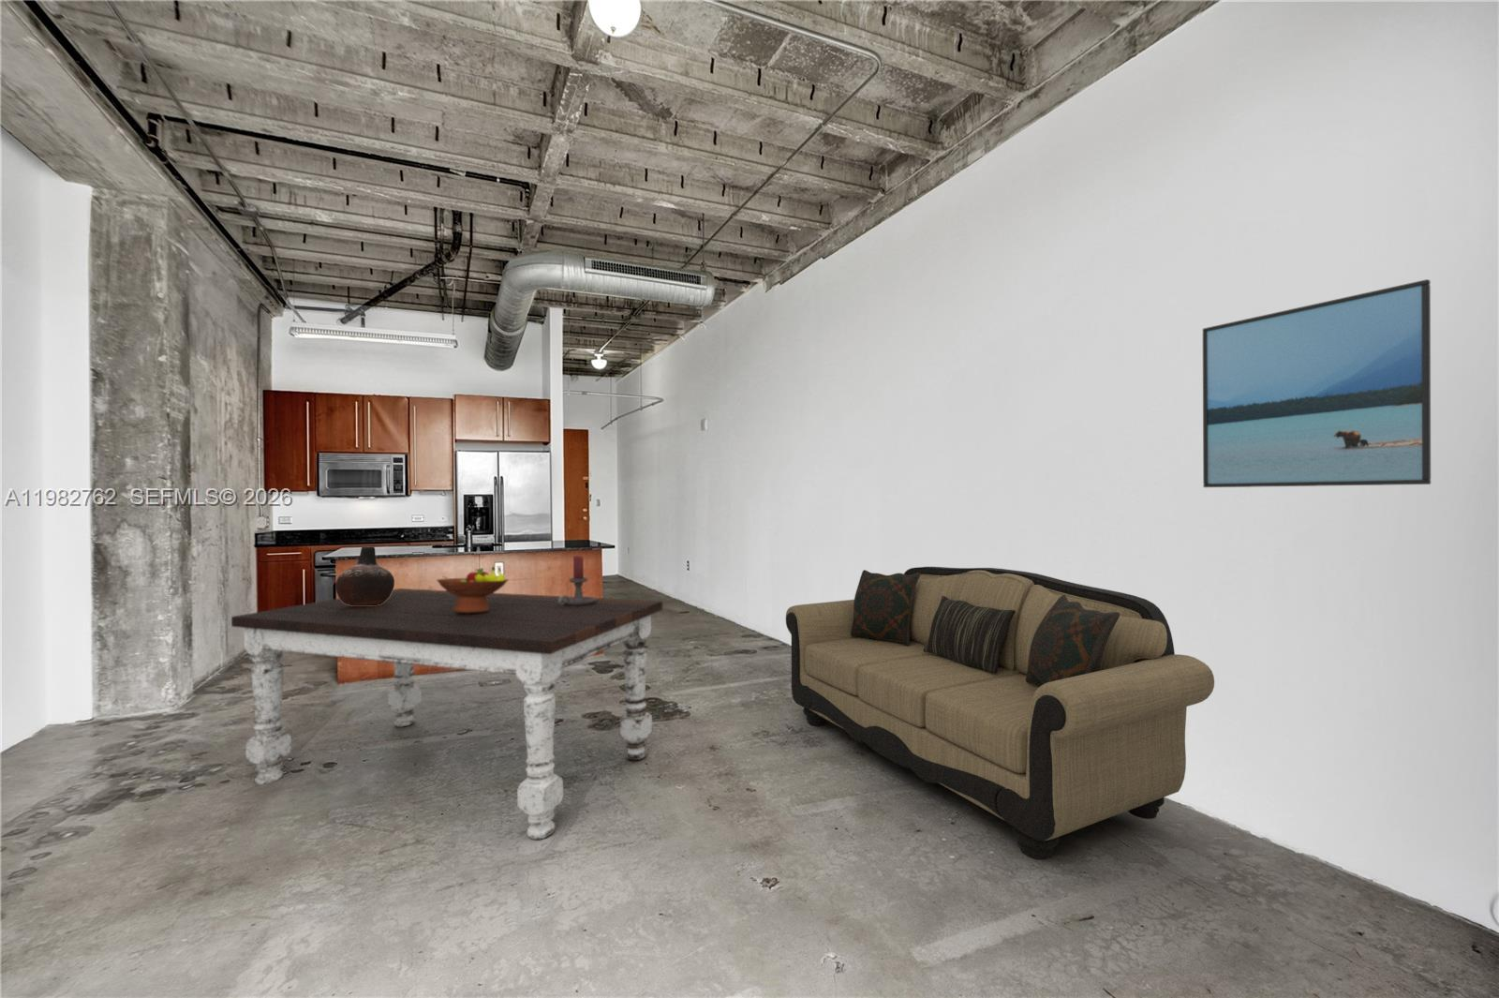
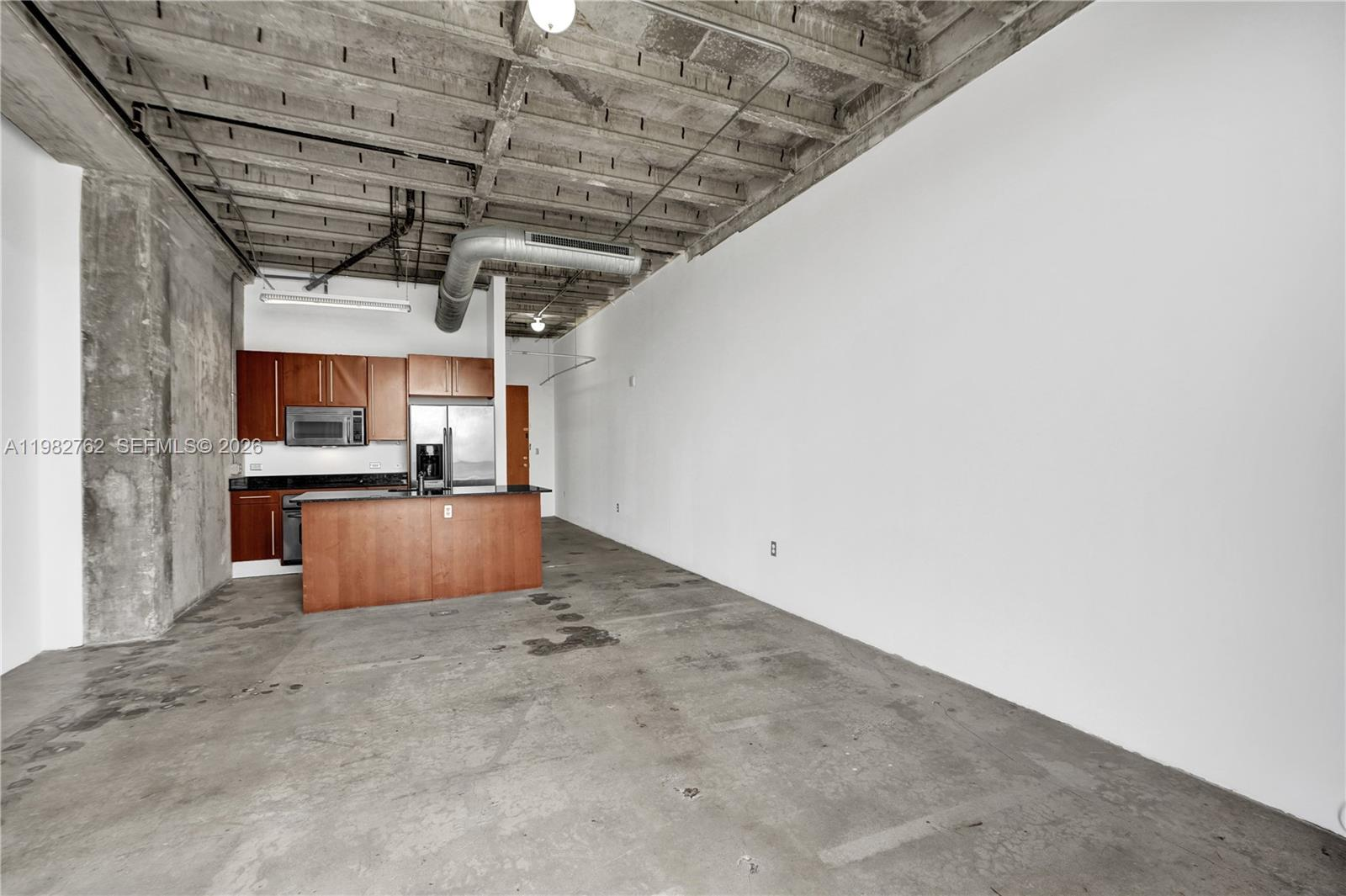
- dining table [231,588,664,841]
- fruit bowl [435,566,510,613]
- candle holder [558,555,597,605]
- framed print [1202,278,1431,488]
- vase [334,546,395,605]
- sofa [785,566,1215,861]
